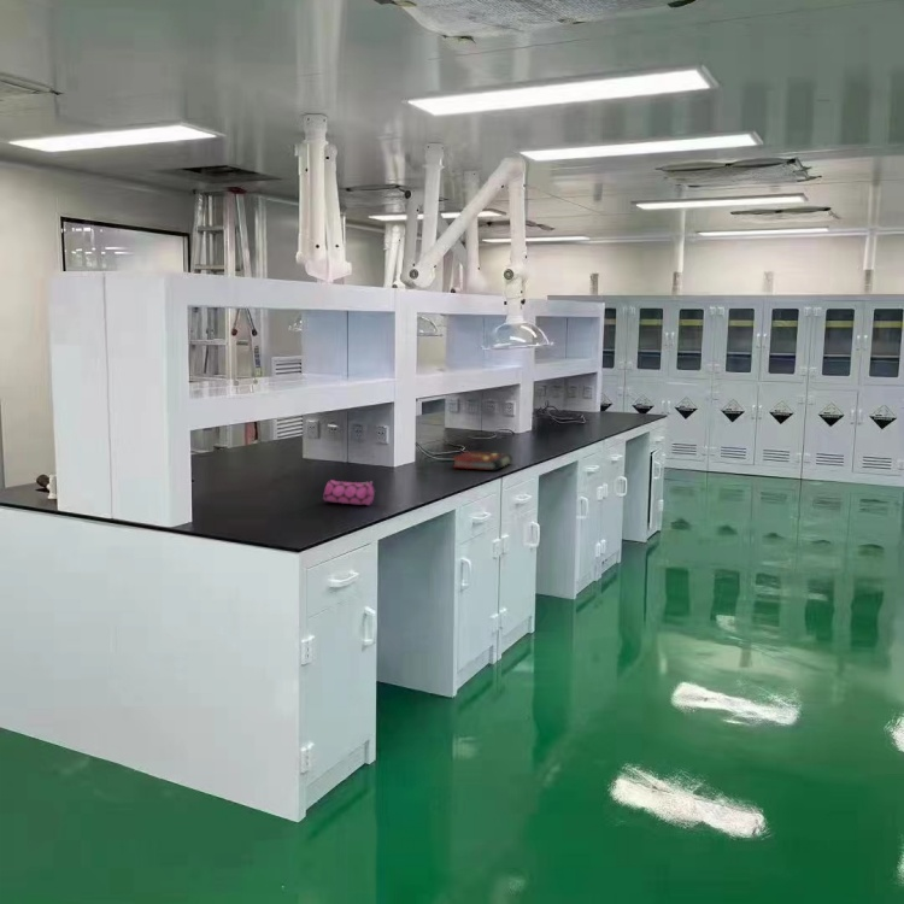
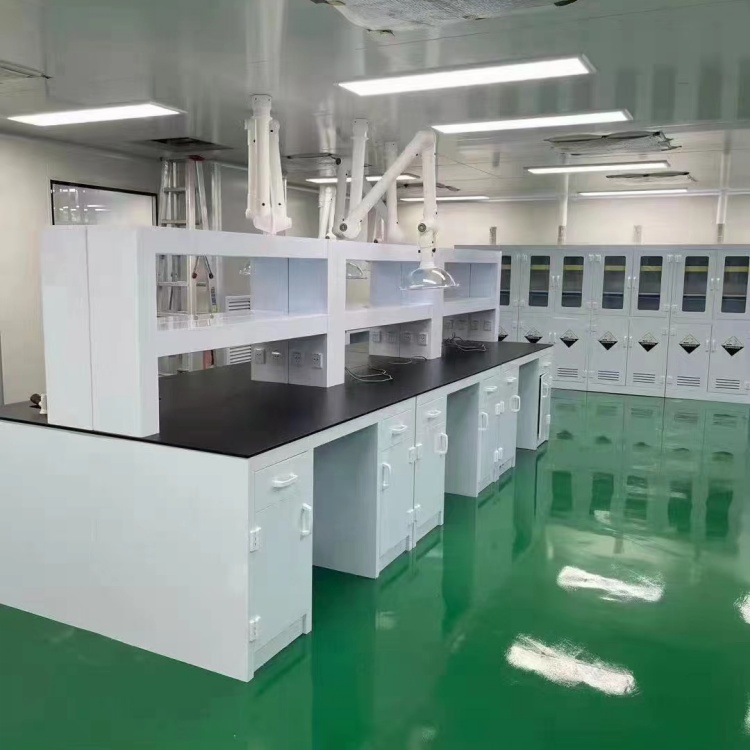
- book [452,450,513,472]
- pencil case [322,479,377,506]
